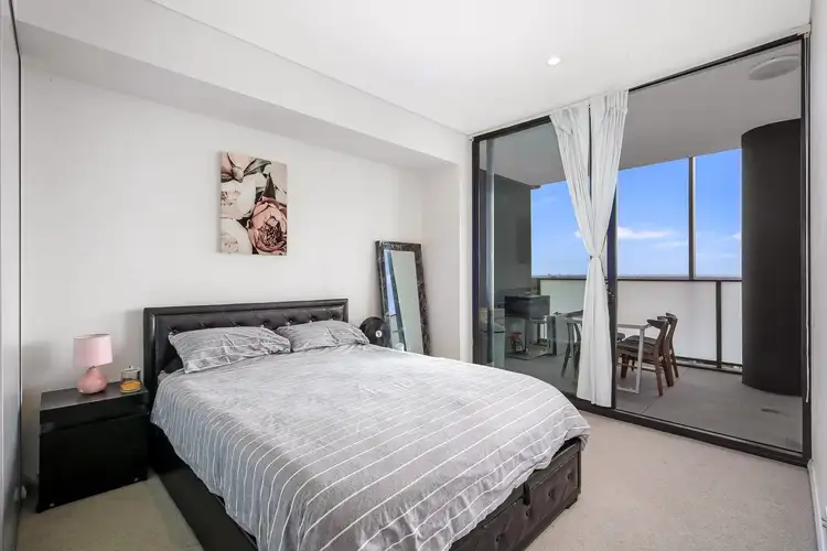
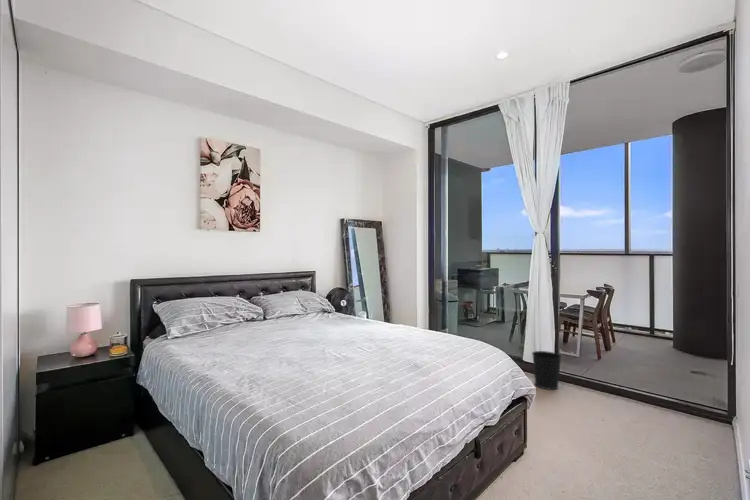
+ wastebasket [531,350,562,391]
